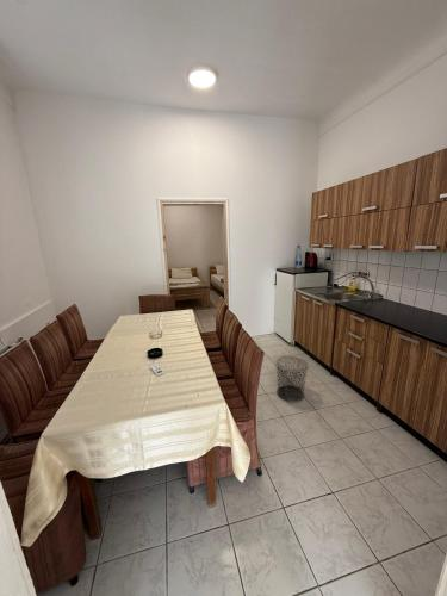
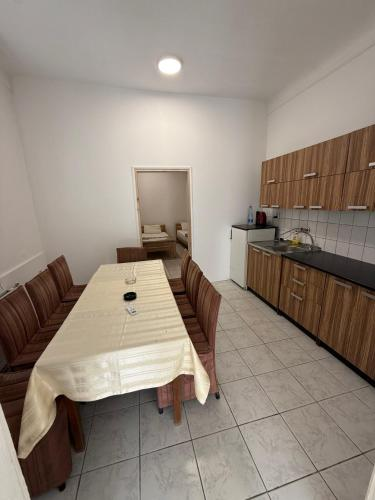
- waste bin [274,355,310,403]
